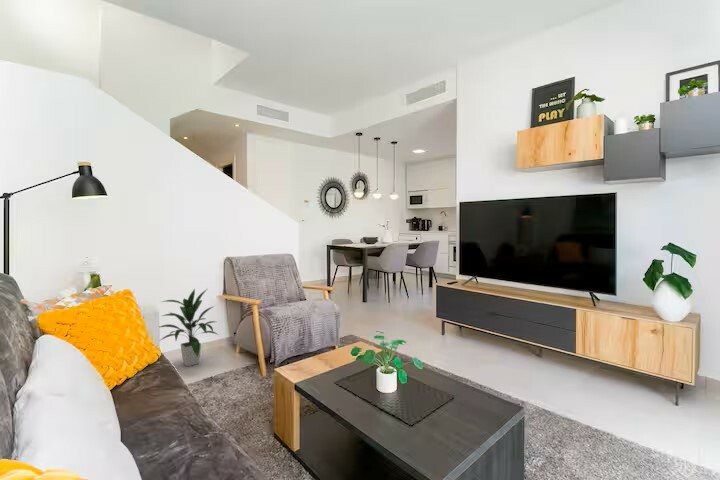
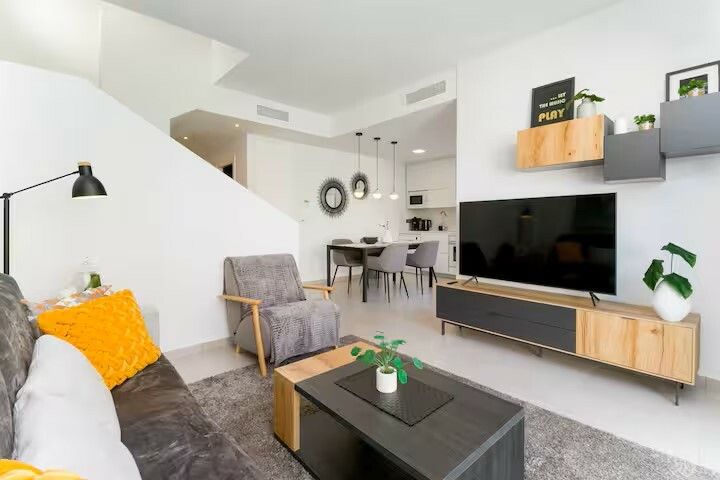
- indoor plant [159,287,220,367]
